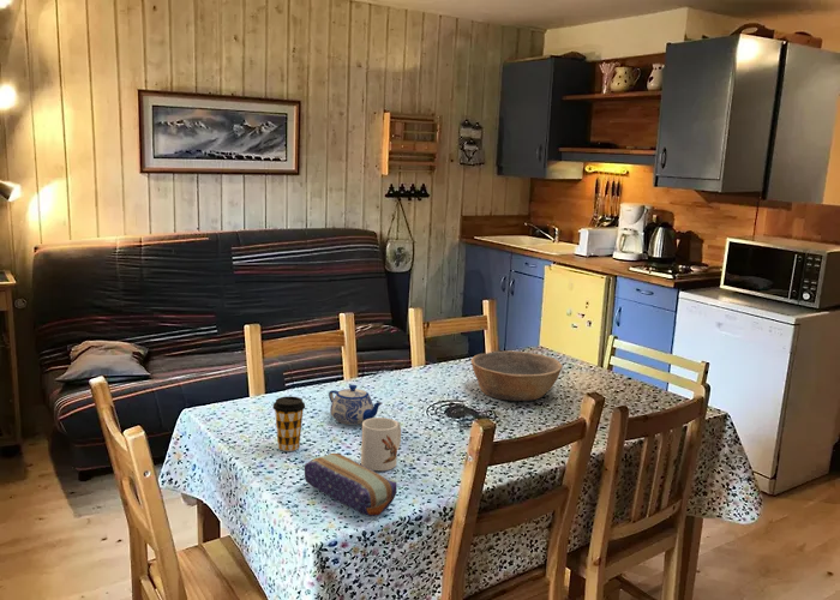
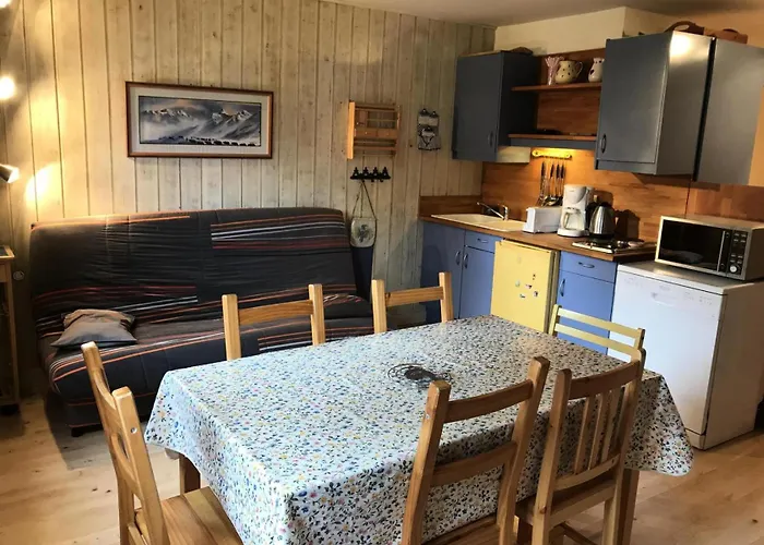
- bowl [470,349,564,402]
- mug [360,416,402,472]
- pencil case [304,452,398,518]
- teapot [328,384,384,426]
- coffee cup [271,395,306,452]
